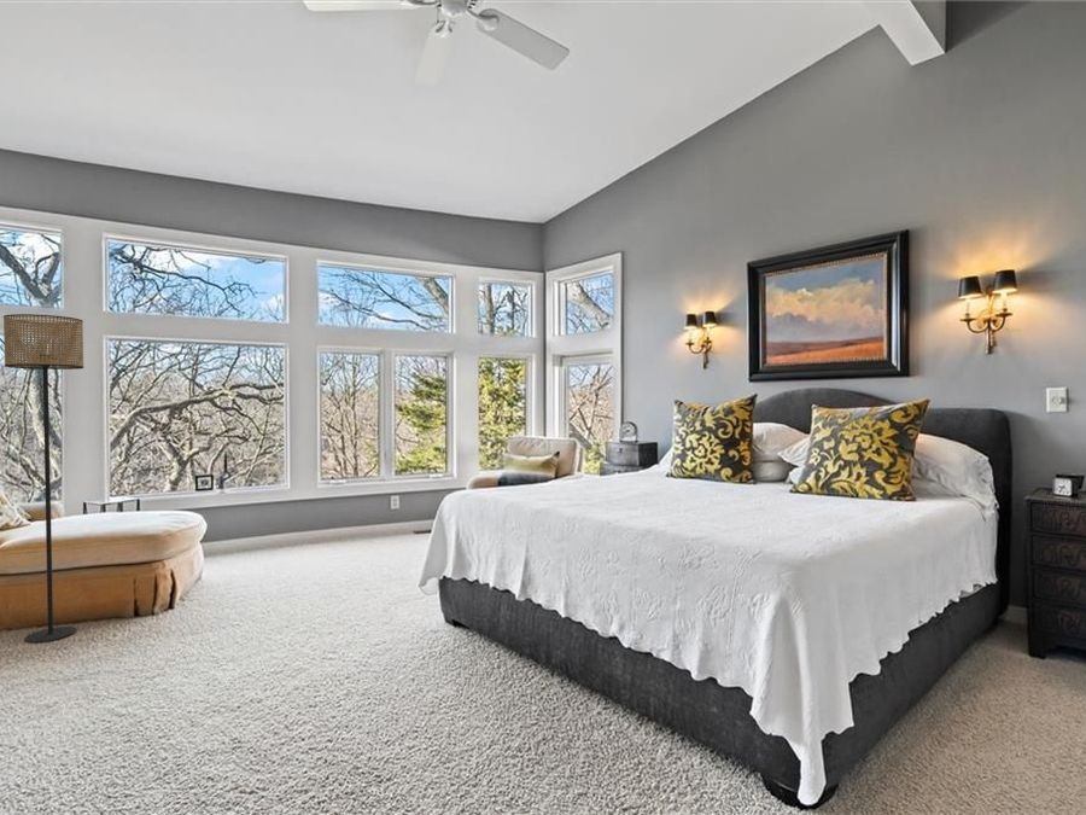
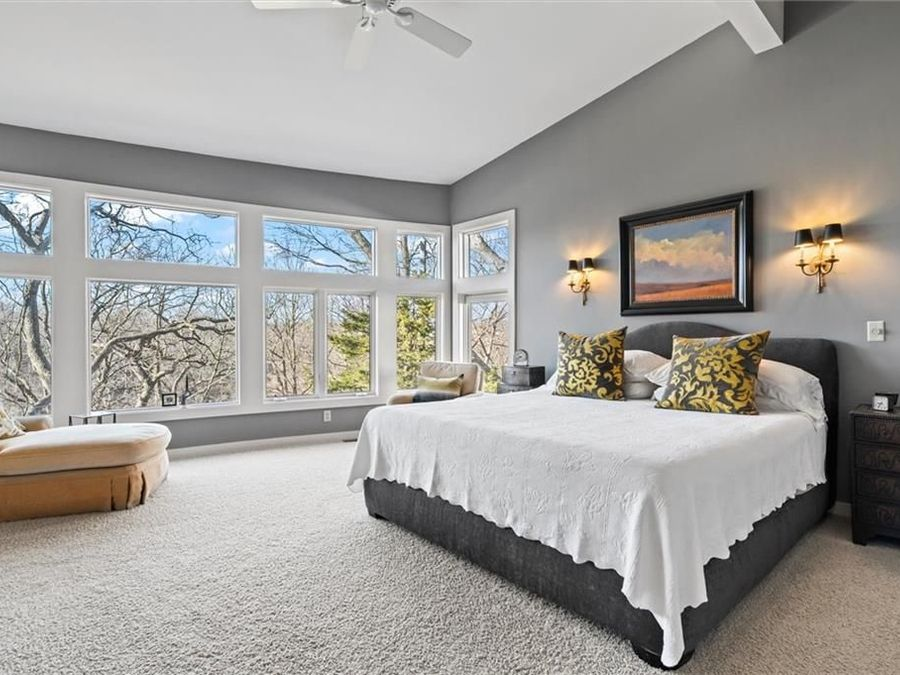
- floor lamp [2,313,84,644]
